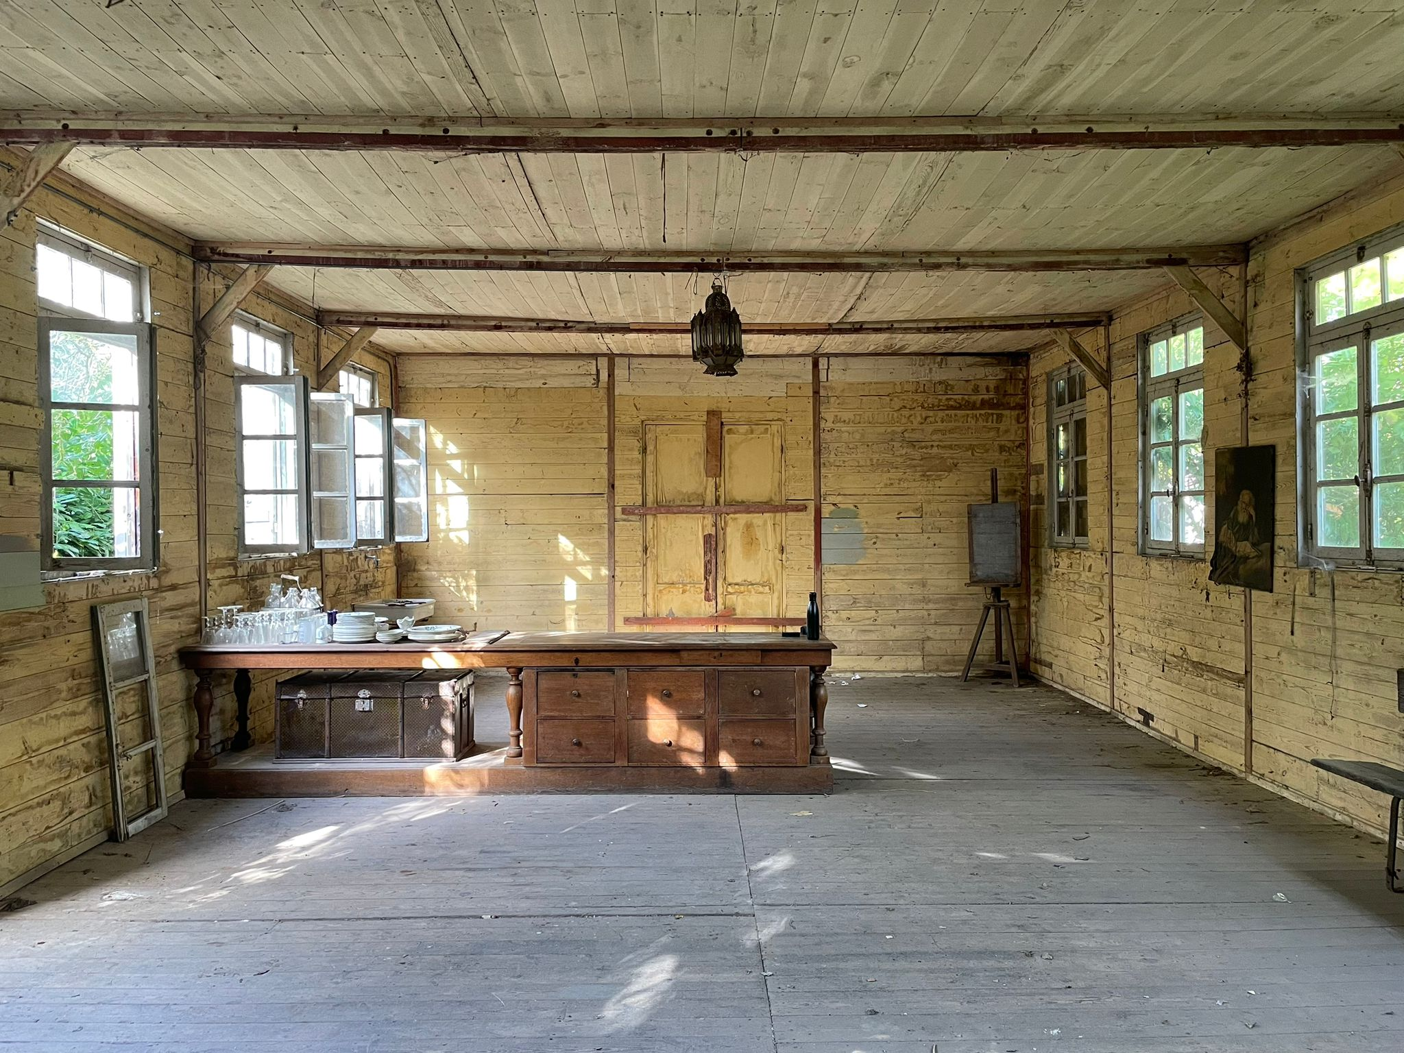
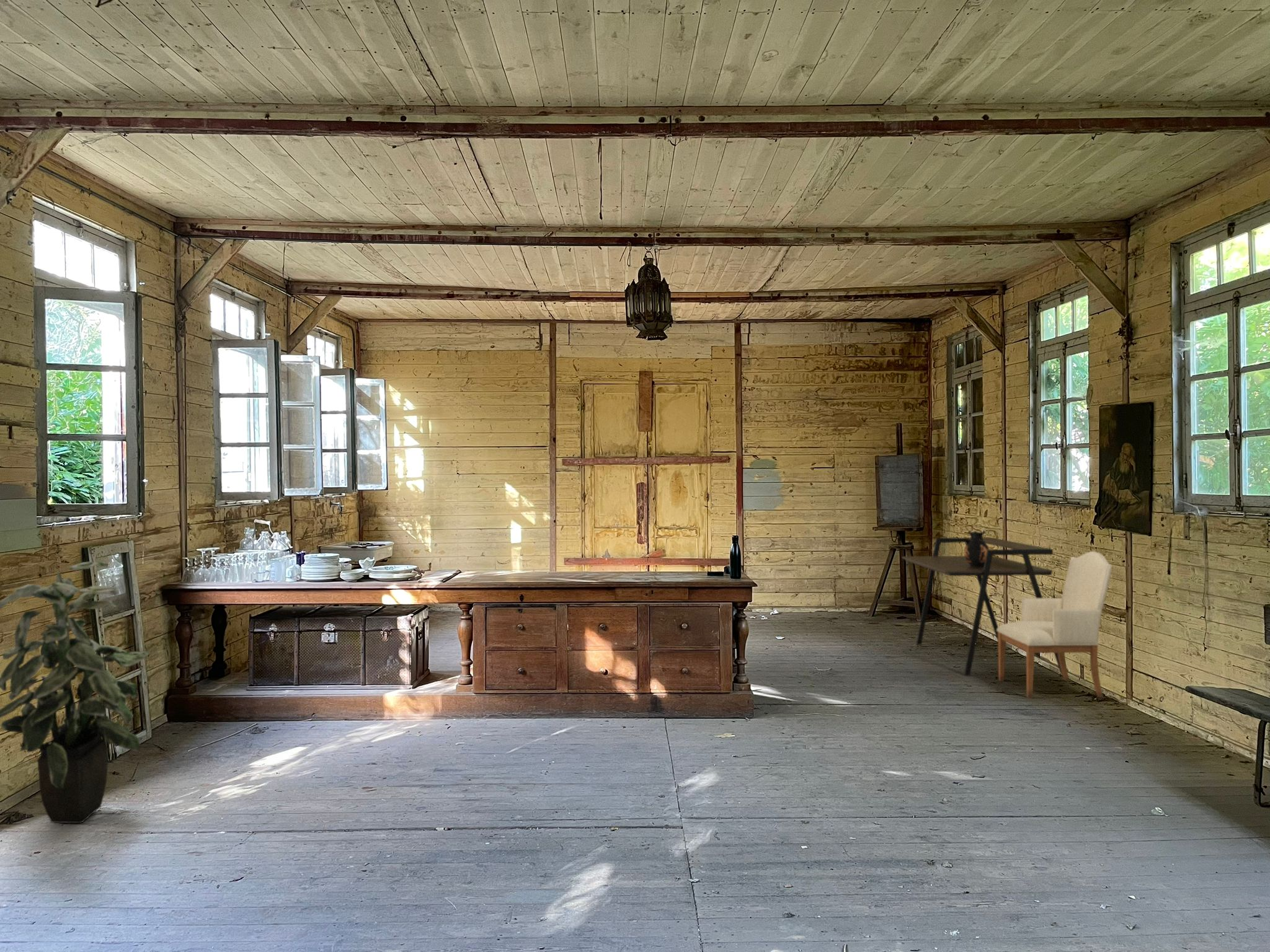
+ chair [997,551,1113,699]
+ indoor plant [0,561,152,824]
+ ceramic jug [964,530,990,568]
+ desk [902,537,1062,677]
